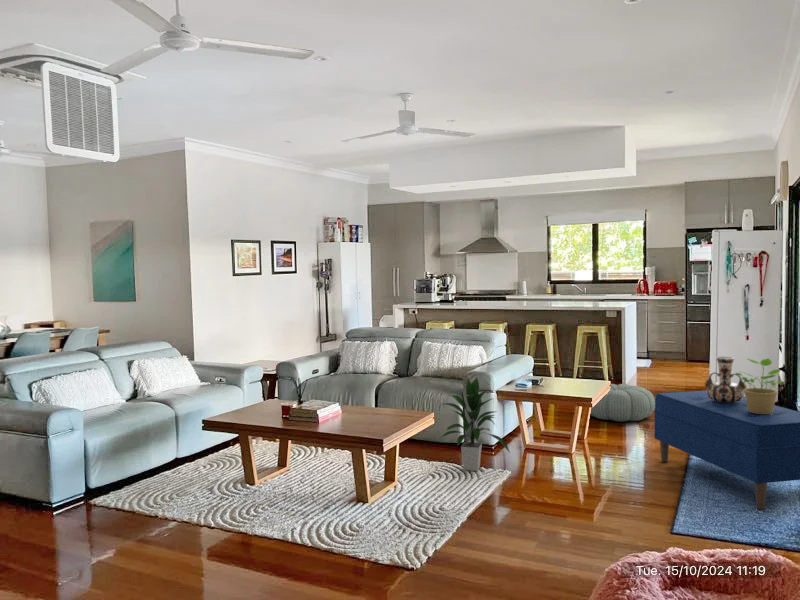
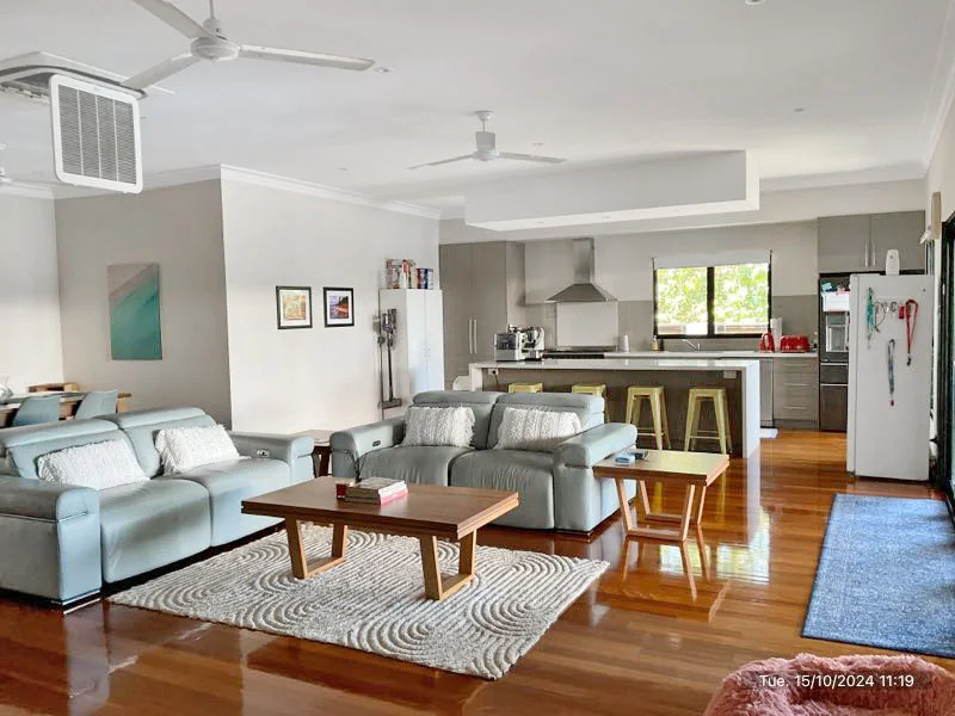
- pouf [589,383,655,423]
- indoor plant [438,376,511,472]
- potted plant [734,358,783,414]
- decorative vase [704,356,748,403]
- bench [653,389,800,510]
